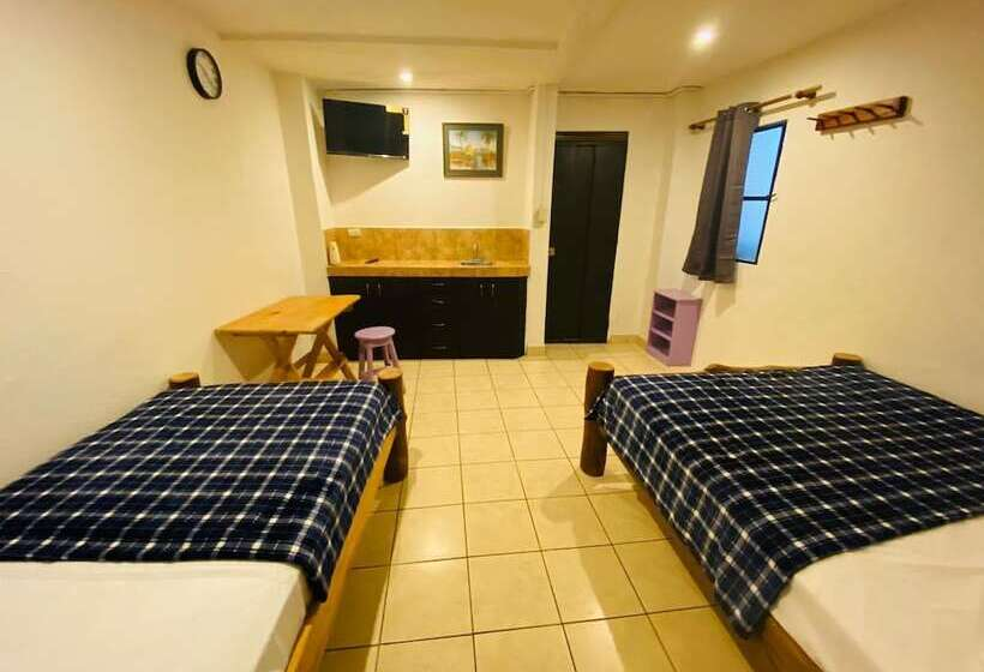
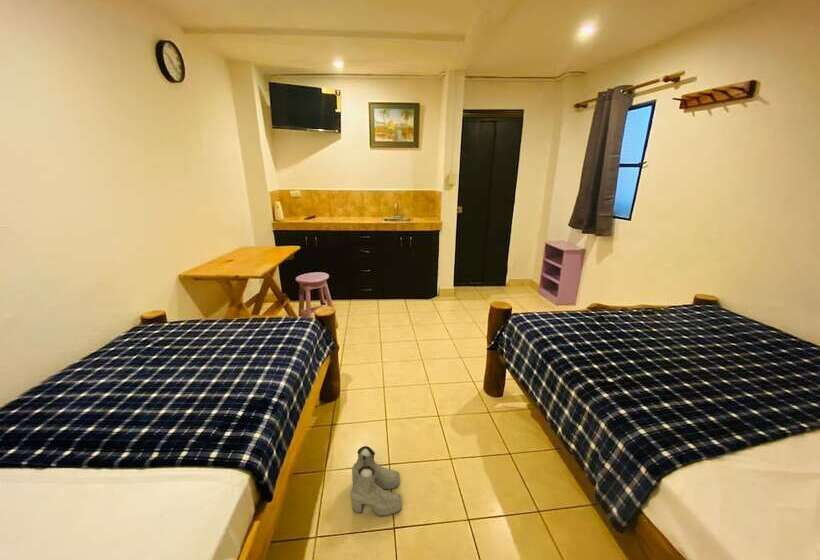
+ boots [349,445,403,517]
